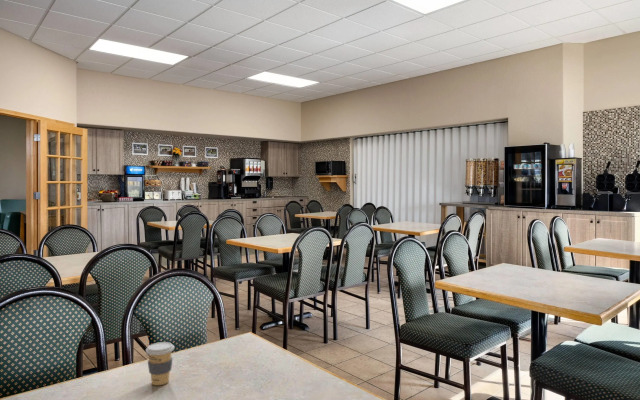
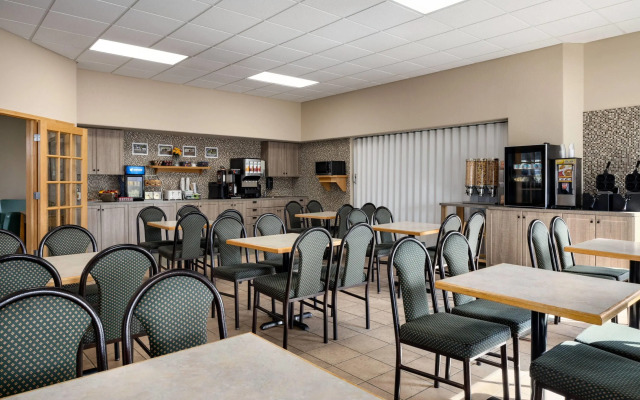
- coffee cup [145,341,175,386]
